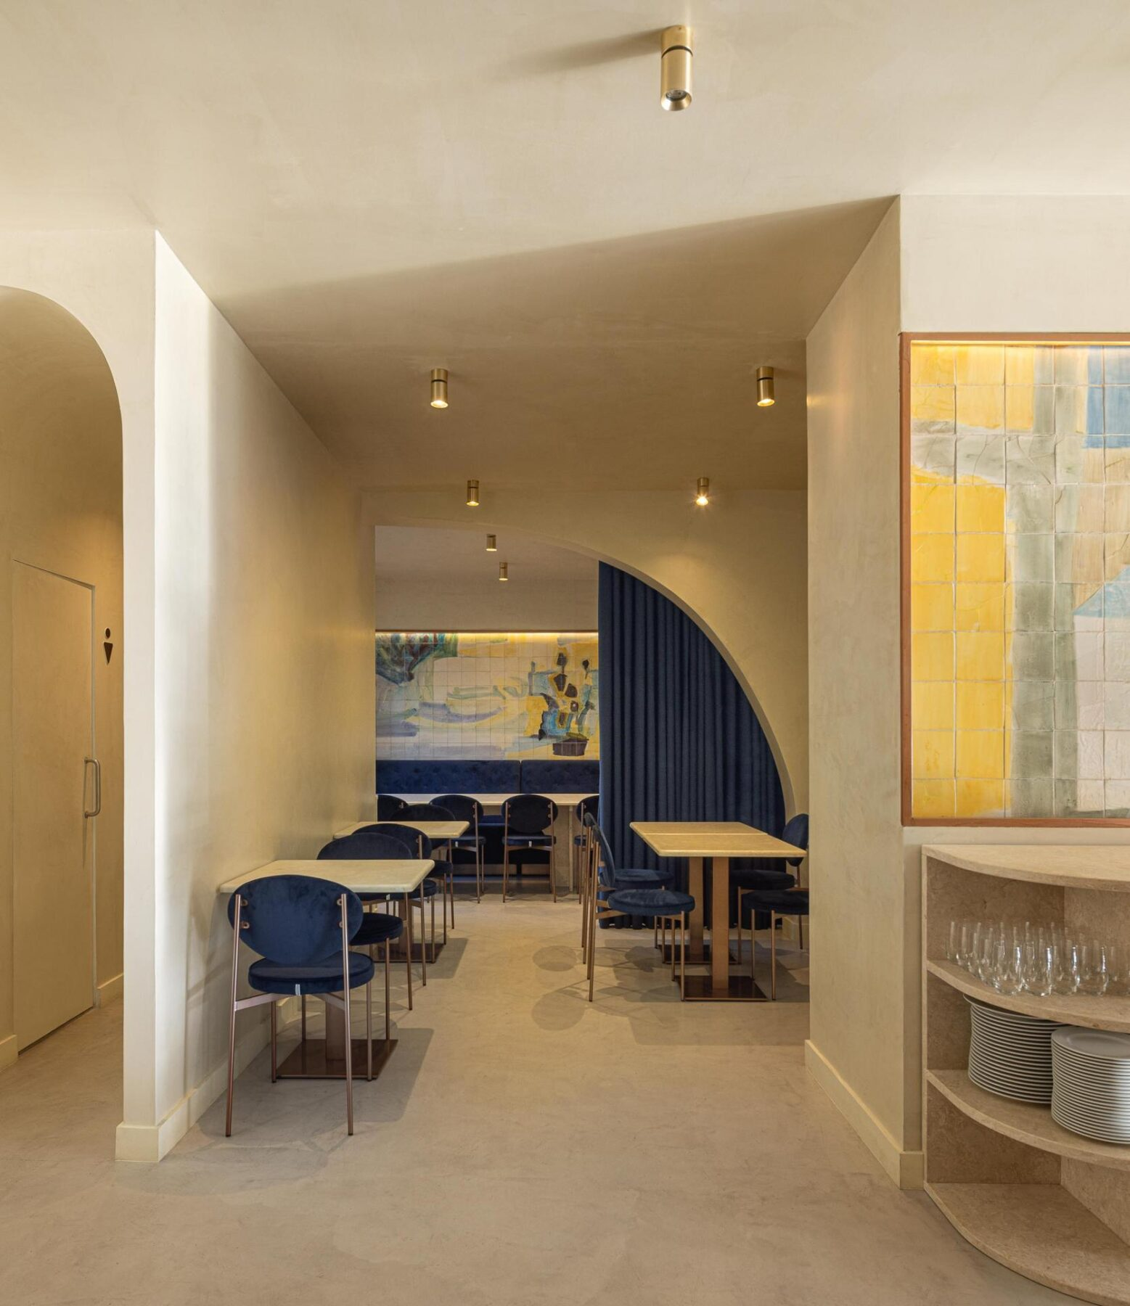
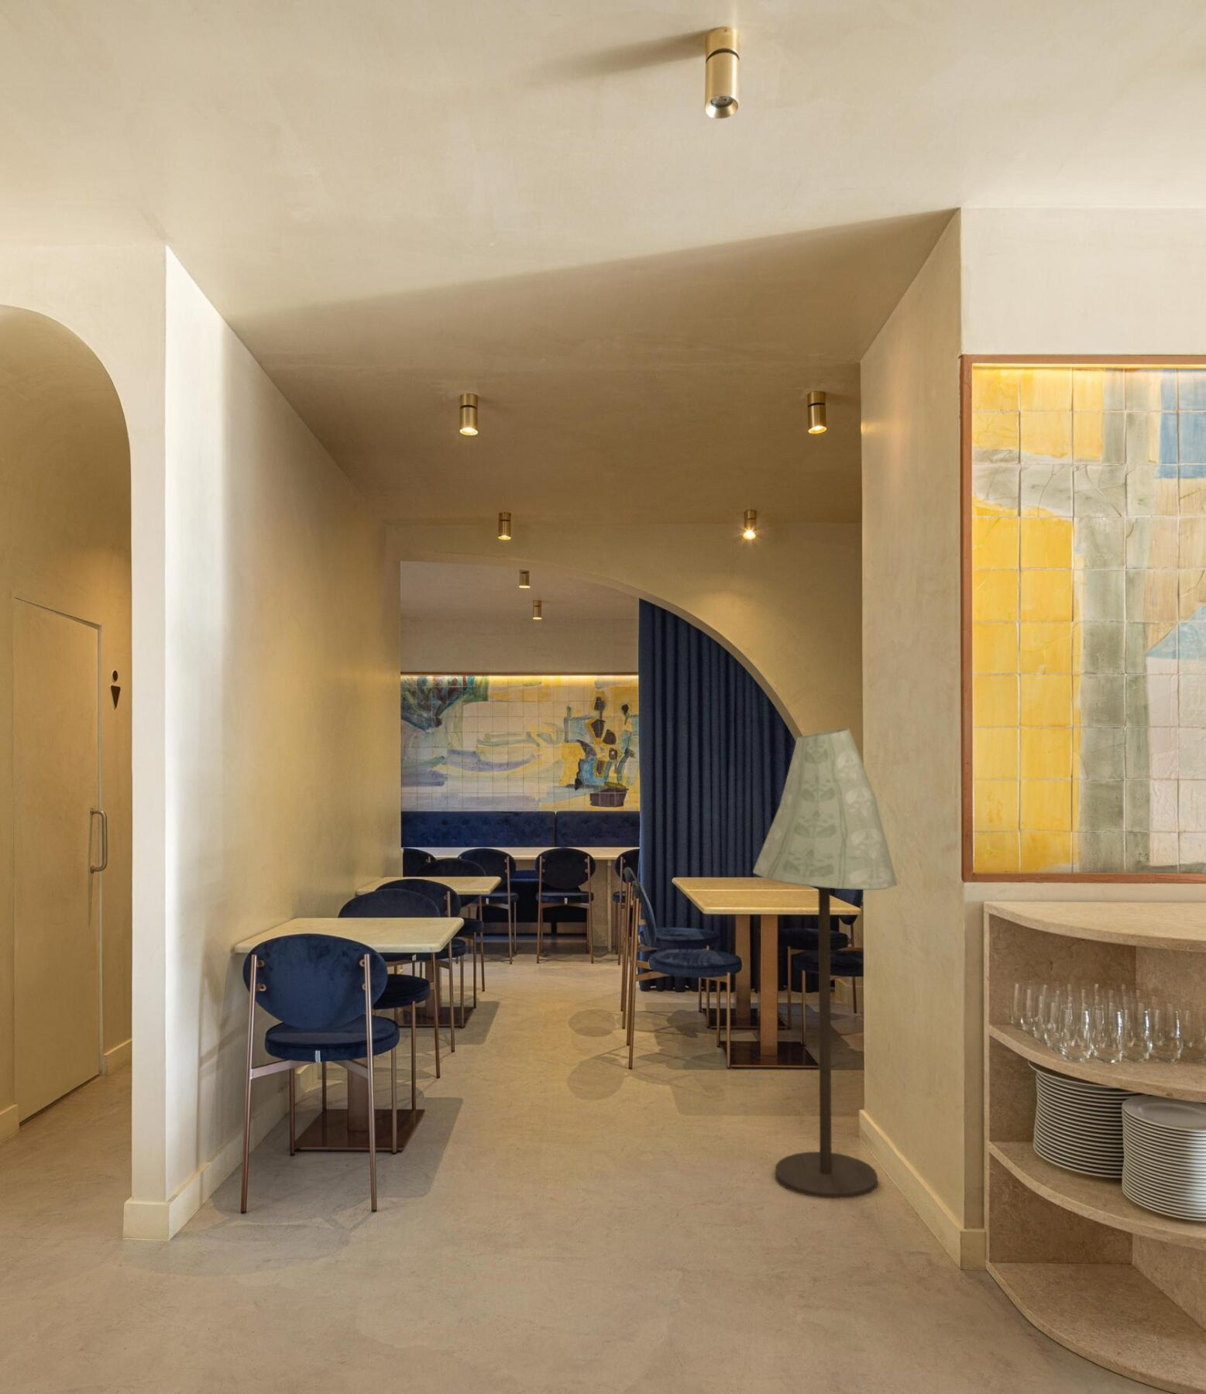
+ floor lamp [752,728,899,1200]
